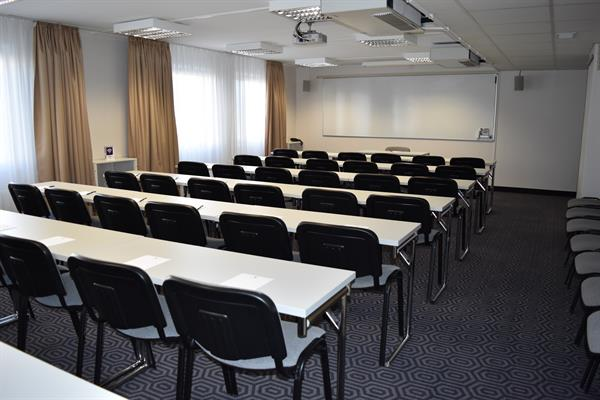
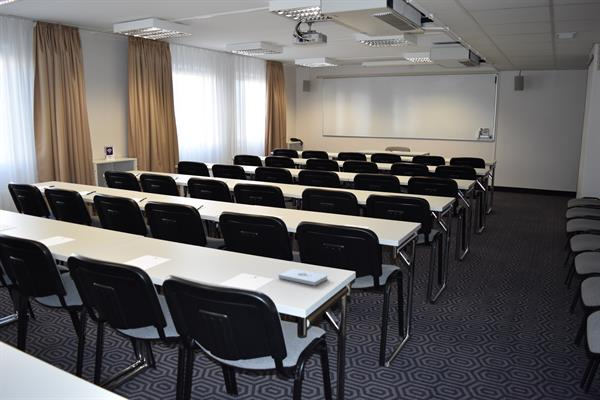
+ notepad [278,268,329,286]
